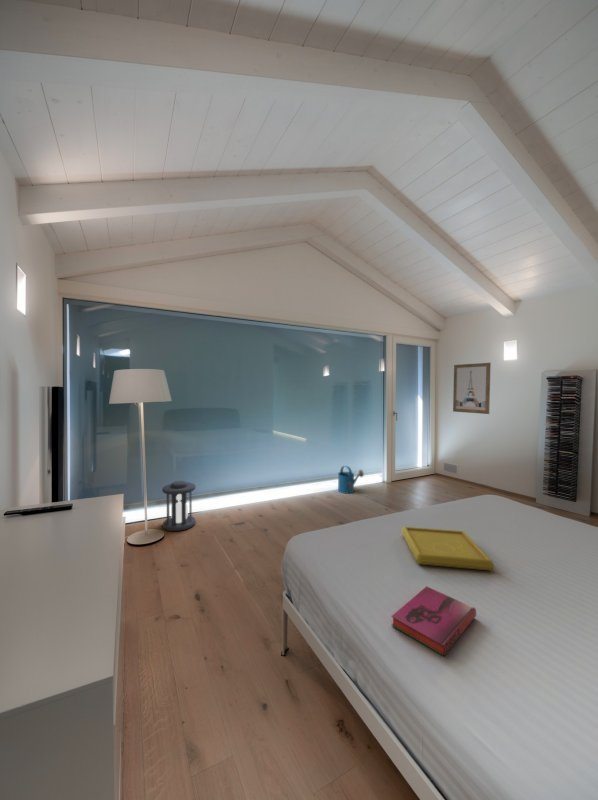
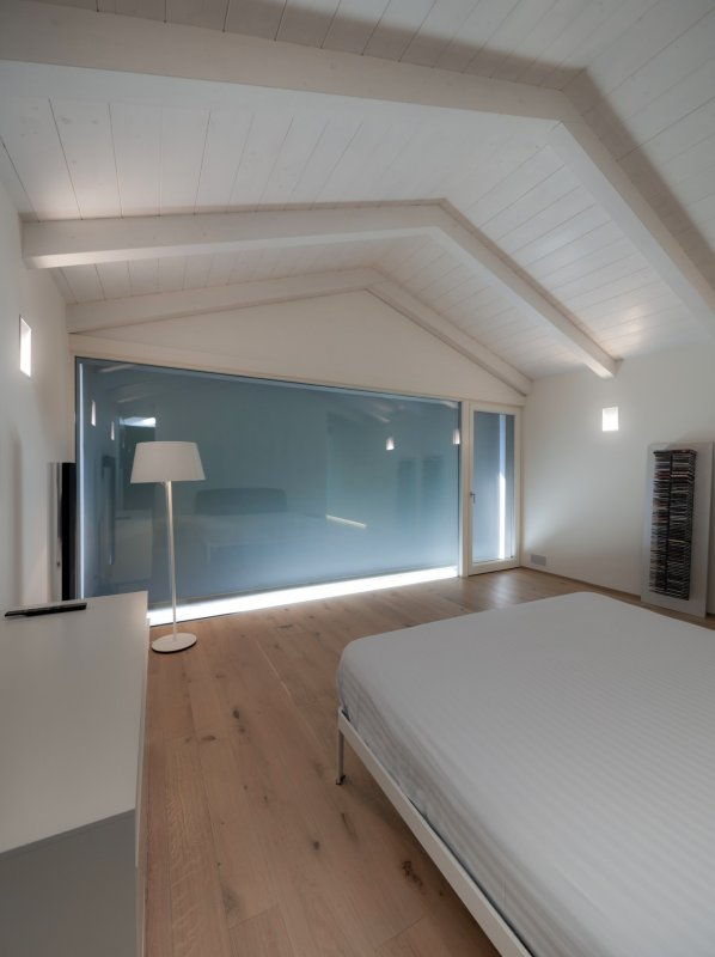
- watering can [337,465,365,495]
- hardback book [390,585,477,657]
- lantern [161,480,197,532]
- serving tray [400,526,495,572]
- wall art [452,362,492,415]
